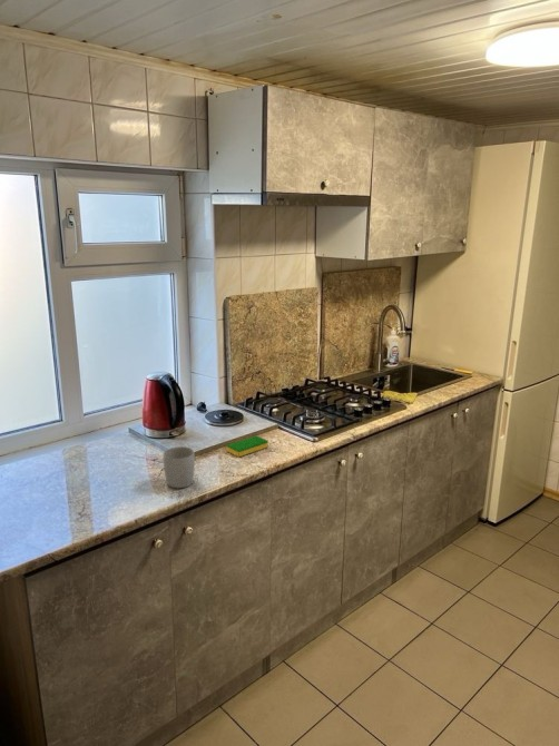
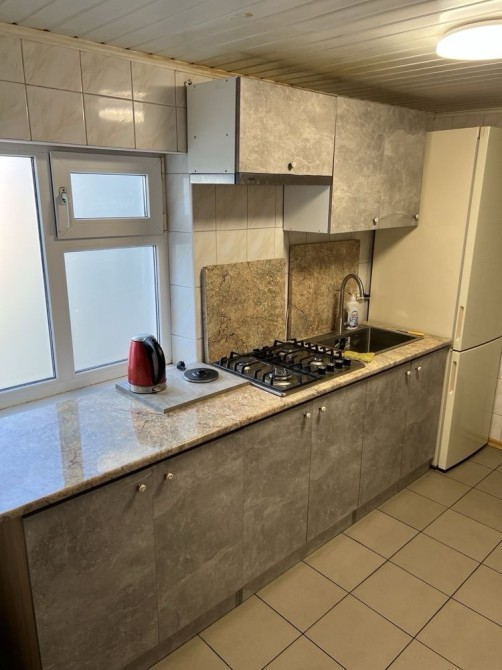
- dish sponge [225,434,269,458]
- mug [163,445,196,489]
